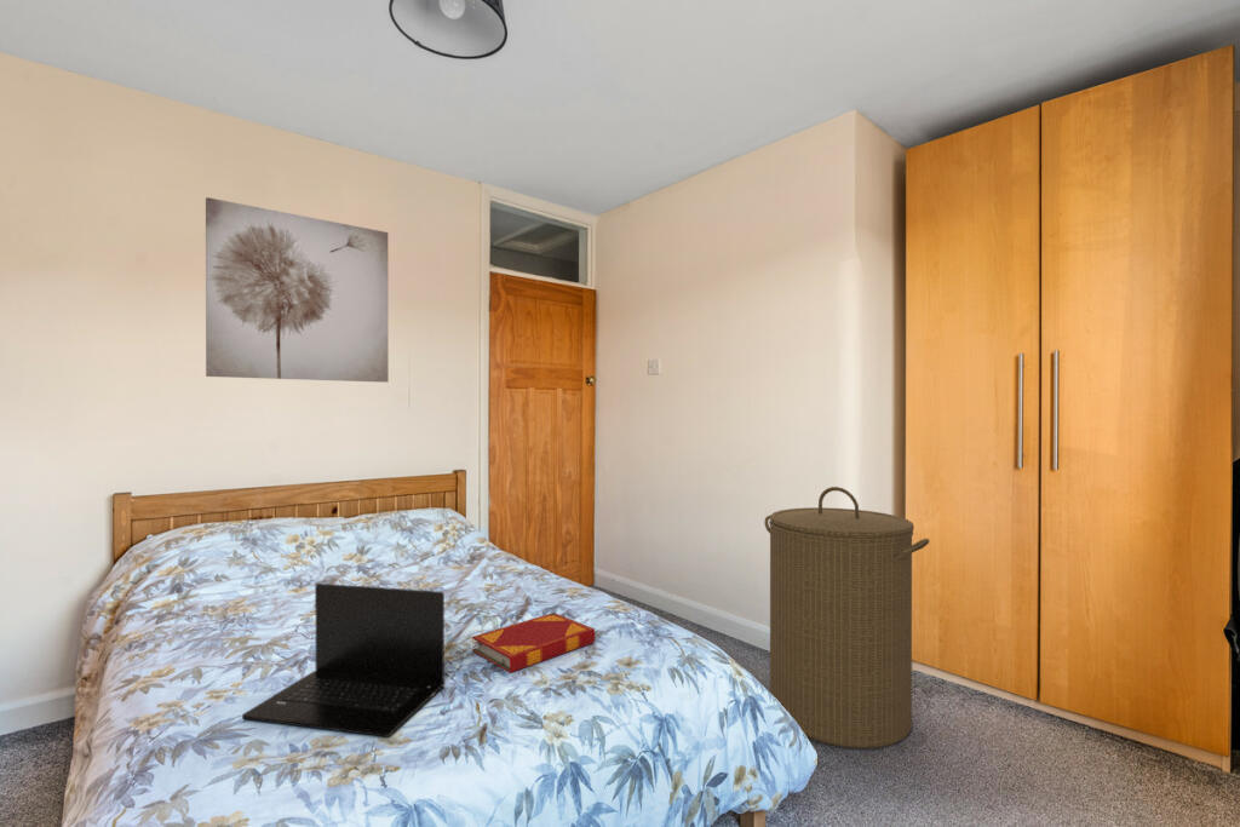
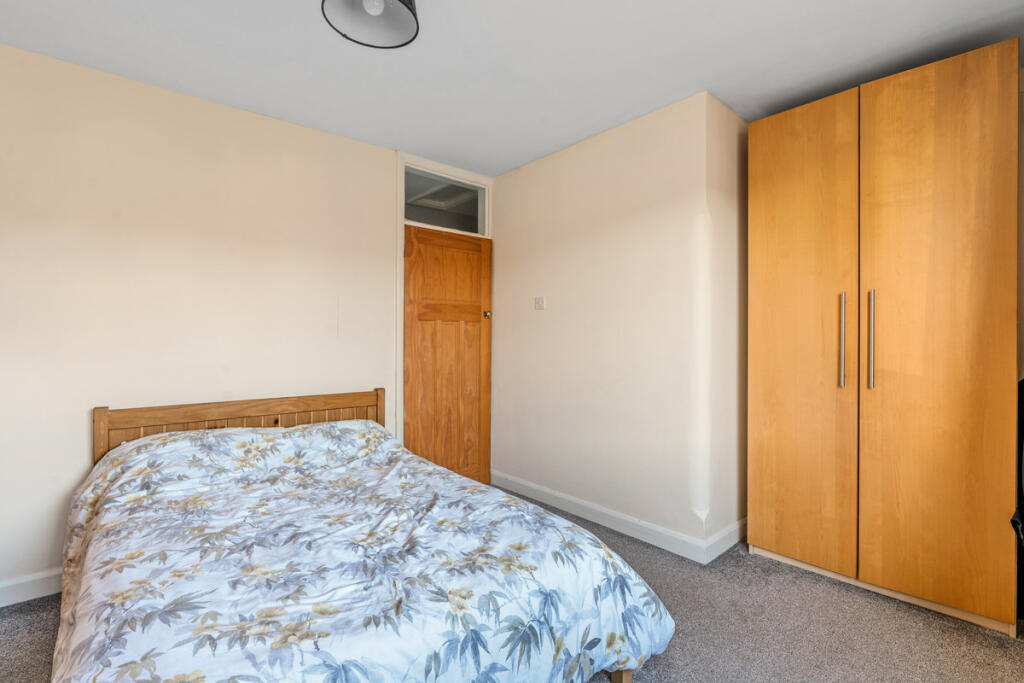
- laptop [241,582,446,737]
- wall art [205,196,390,384]
- laundry hamper [763,486,930,751]
- hardback book [471,611,596,674]
